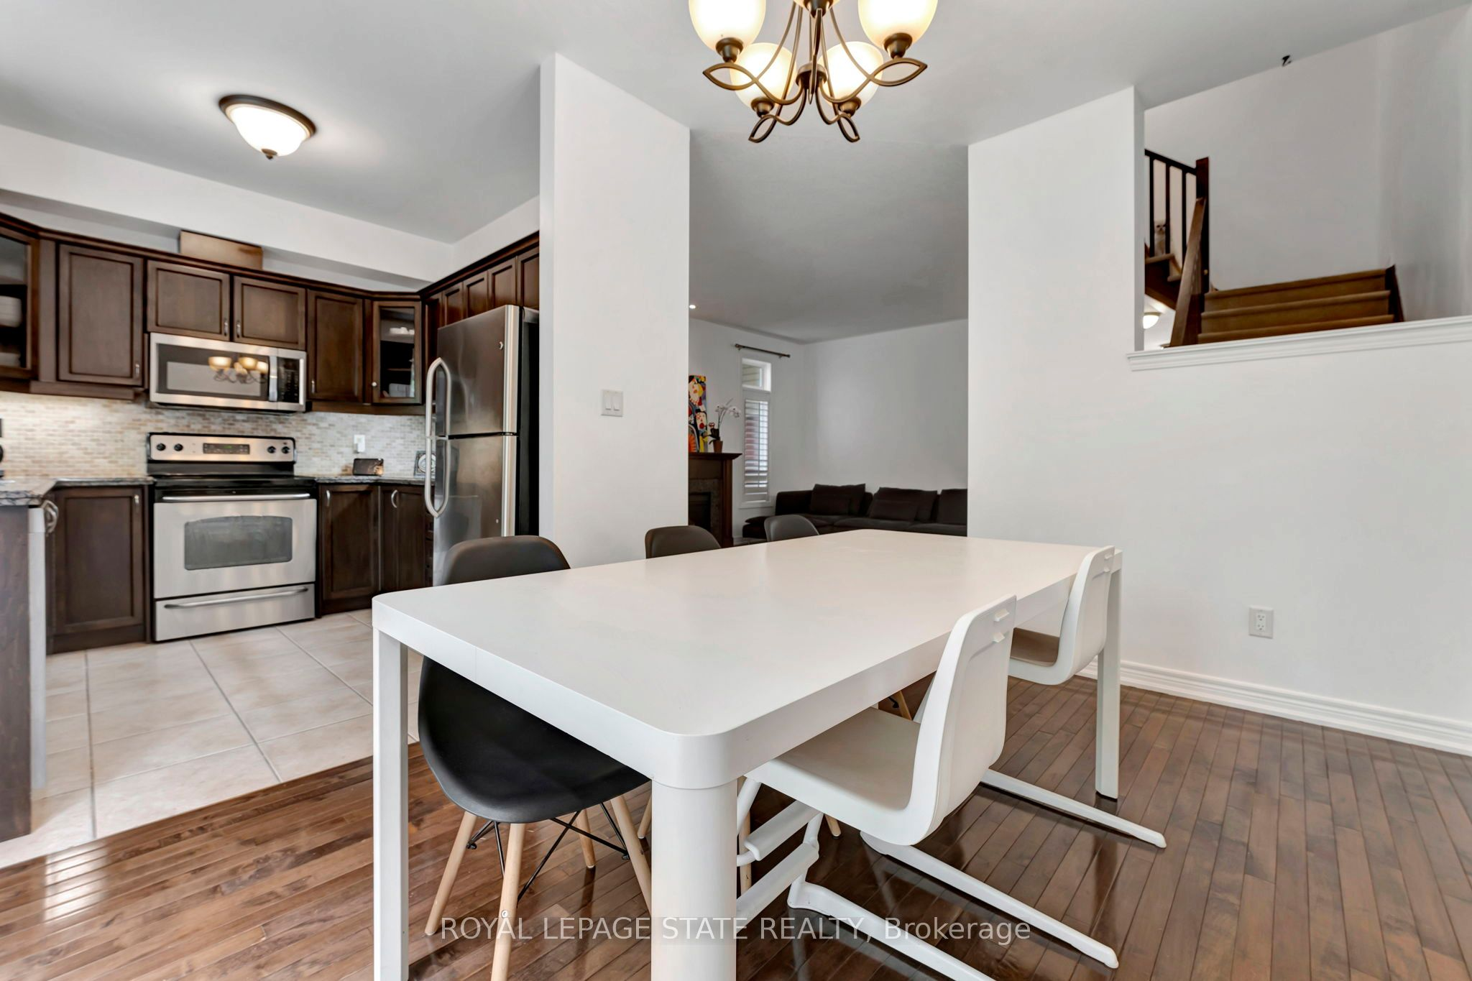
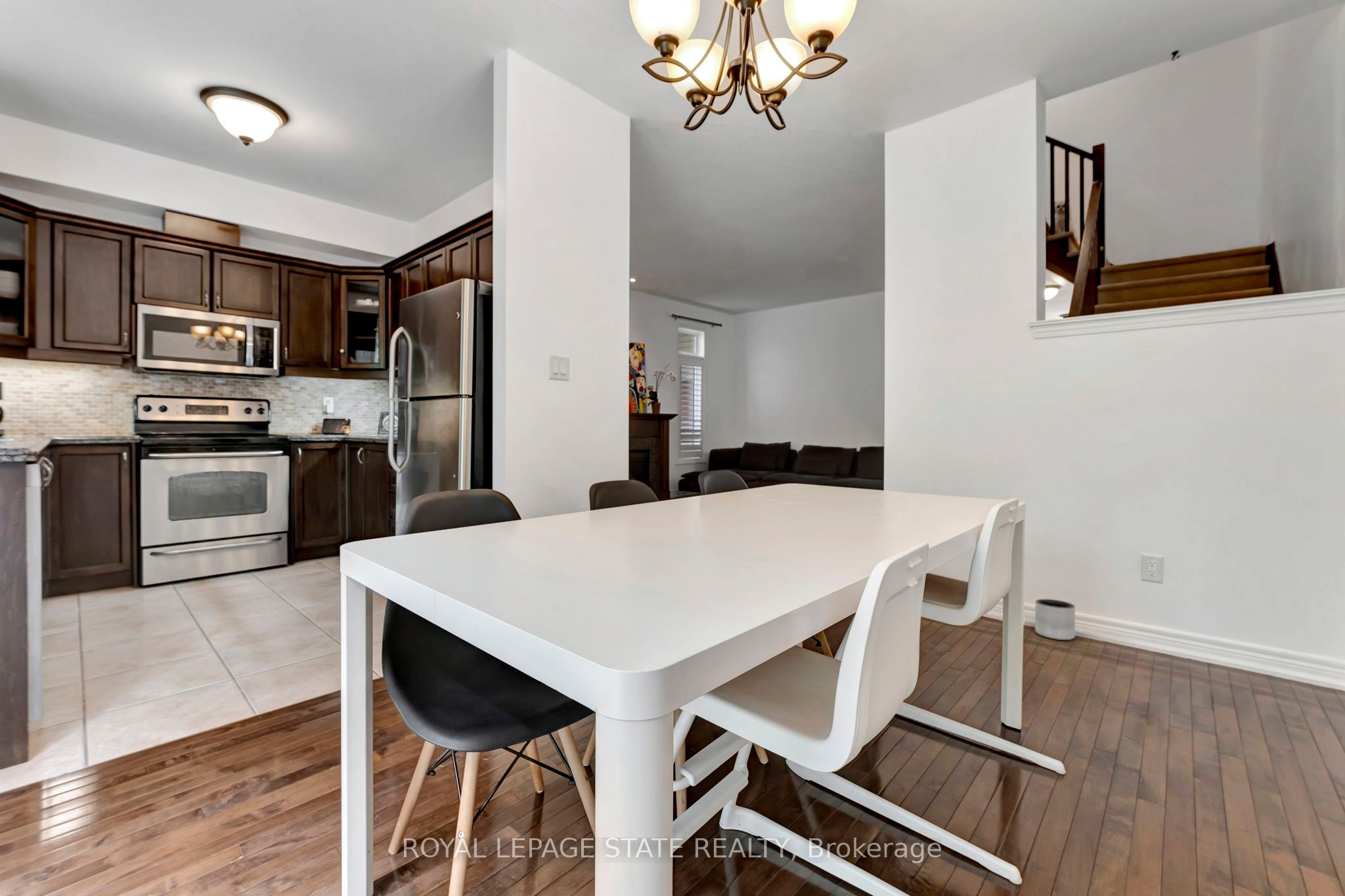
+ planter [1034,599,1076,641]
